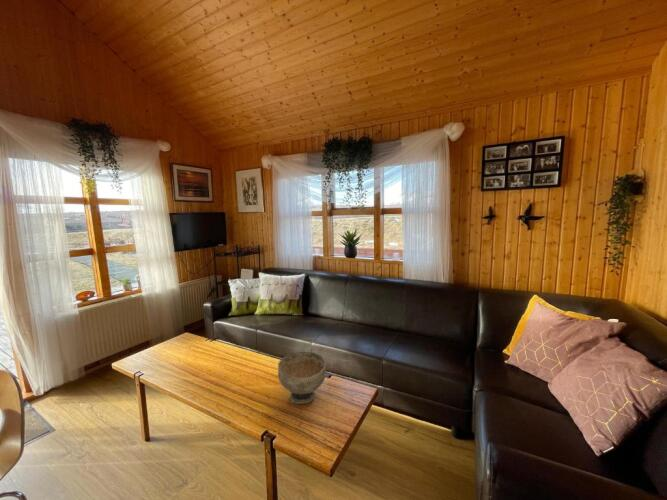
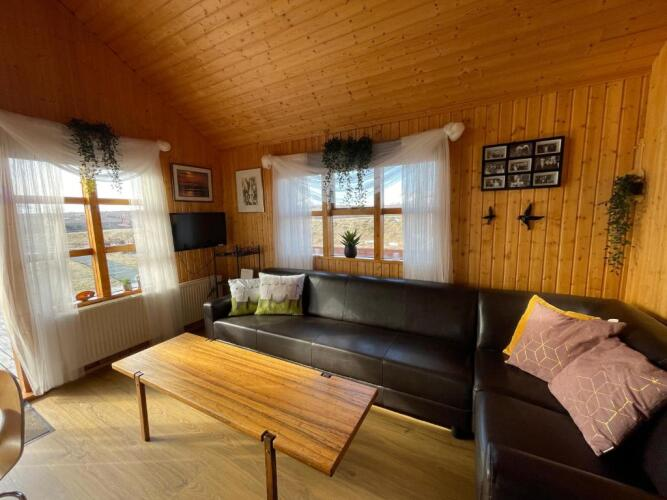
- decorative bowl [277,350,327,405]
